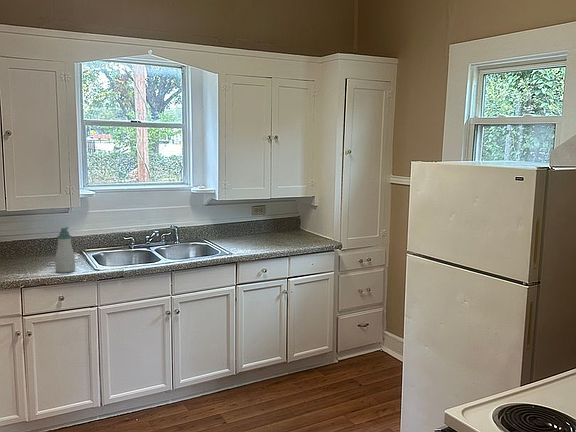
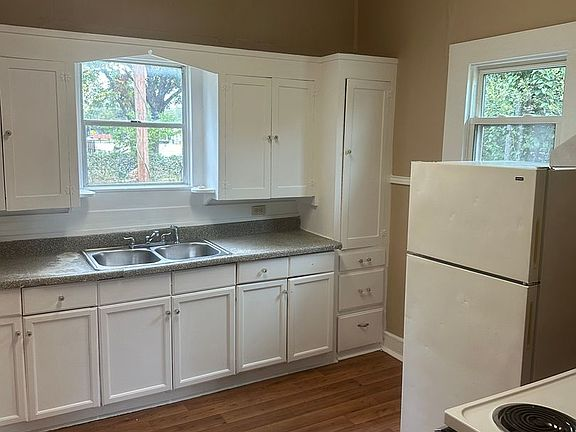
- soap bottle [54,226,76,274]
